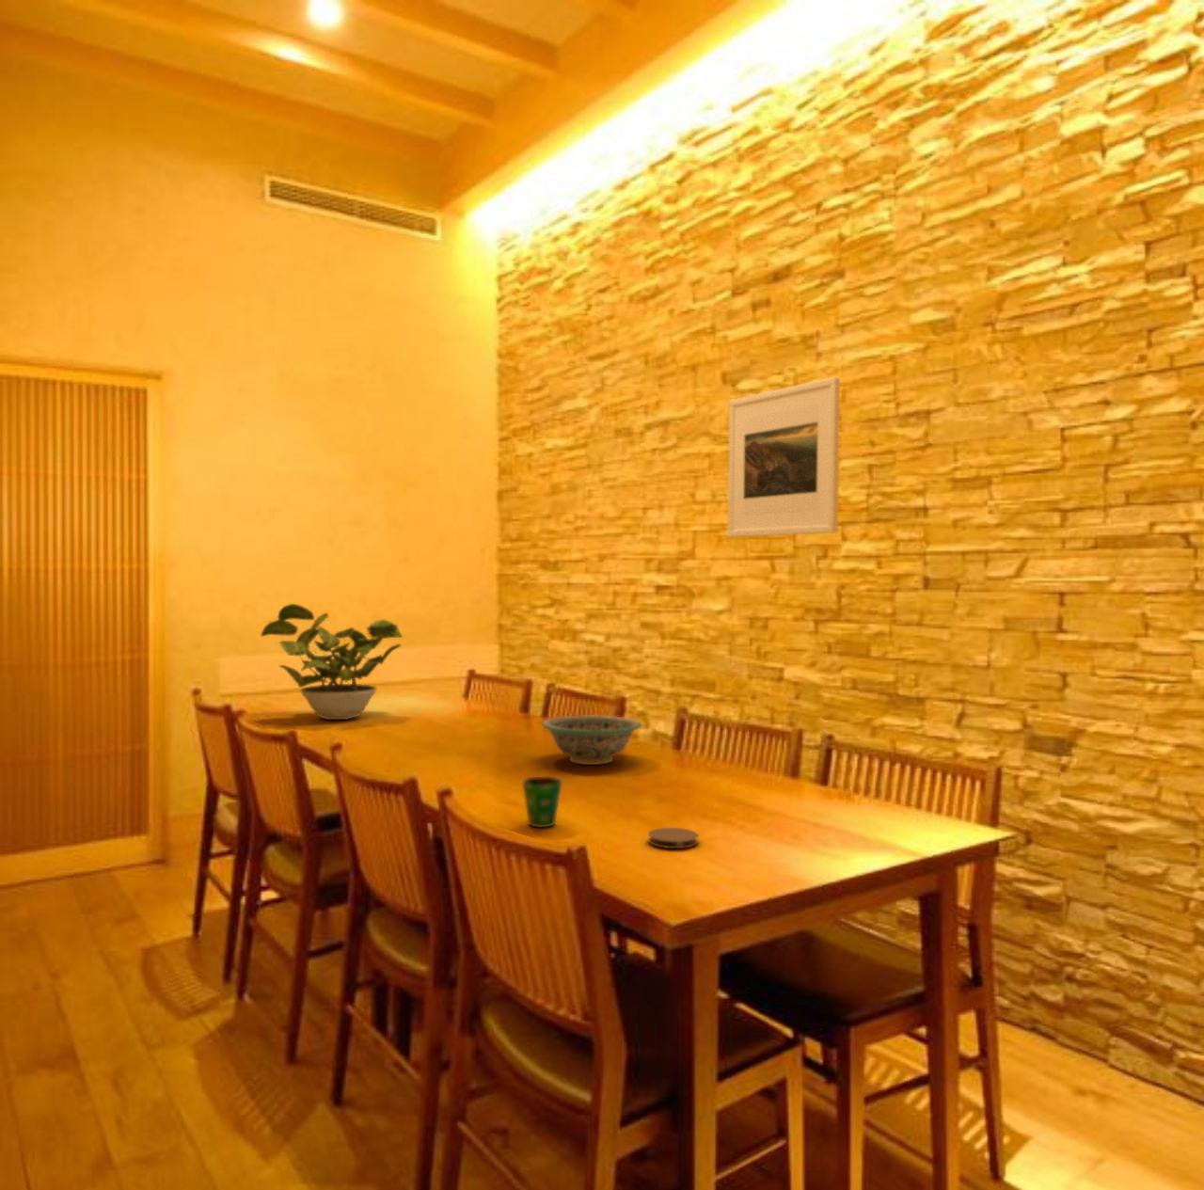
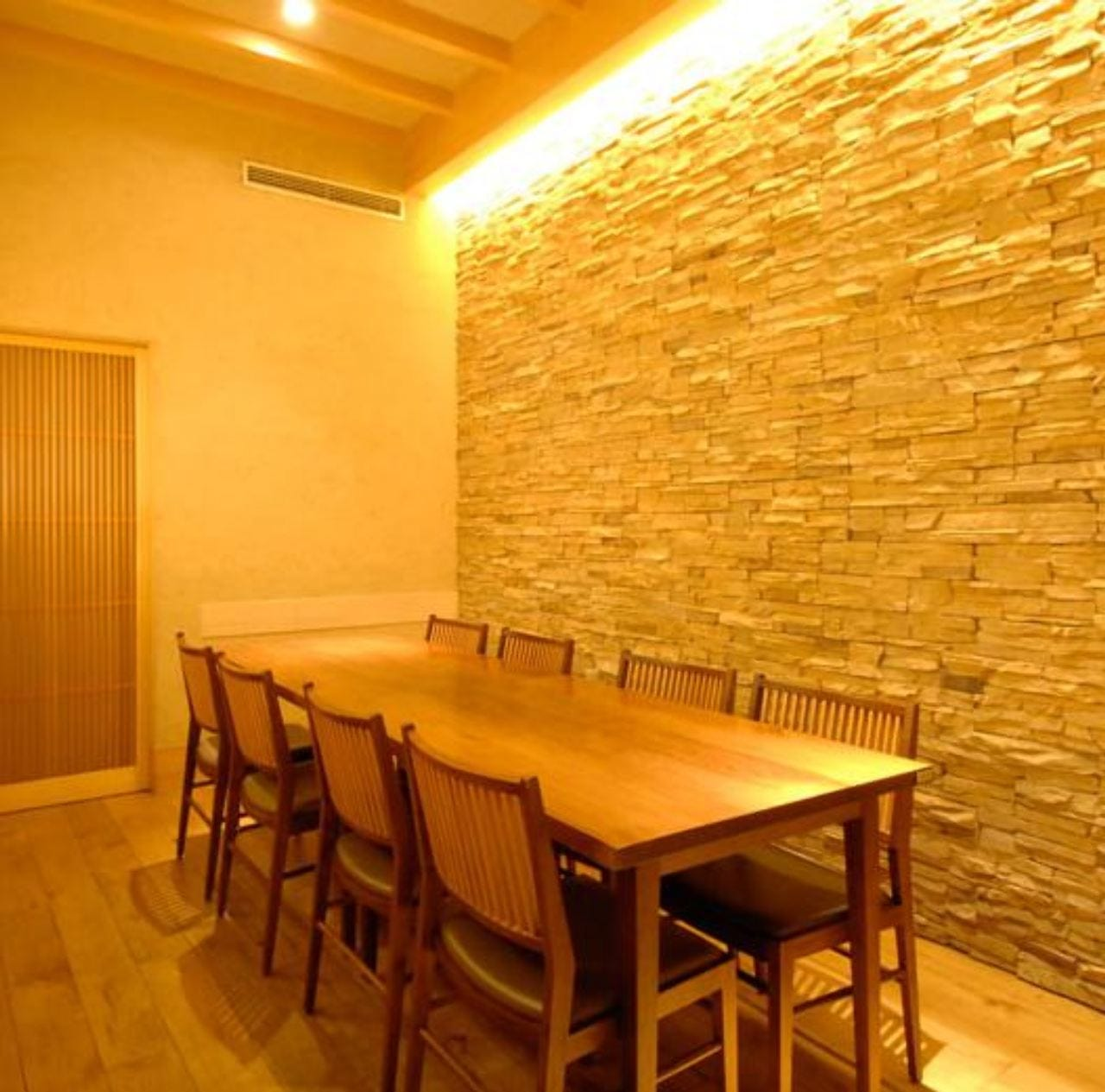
- decorative bowl [540,715,643,766]
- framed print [727,376,841,538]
- coaster [647,827,698,850]
- cup [521,776,563,829]
- potted plant [259,603,403,720]
